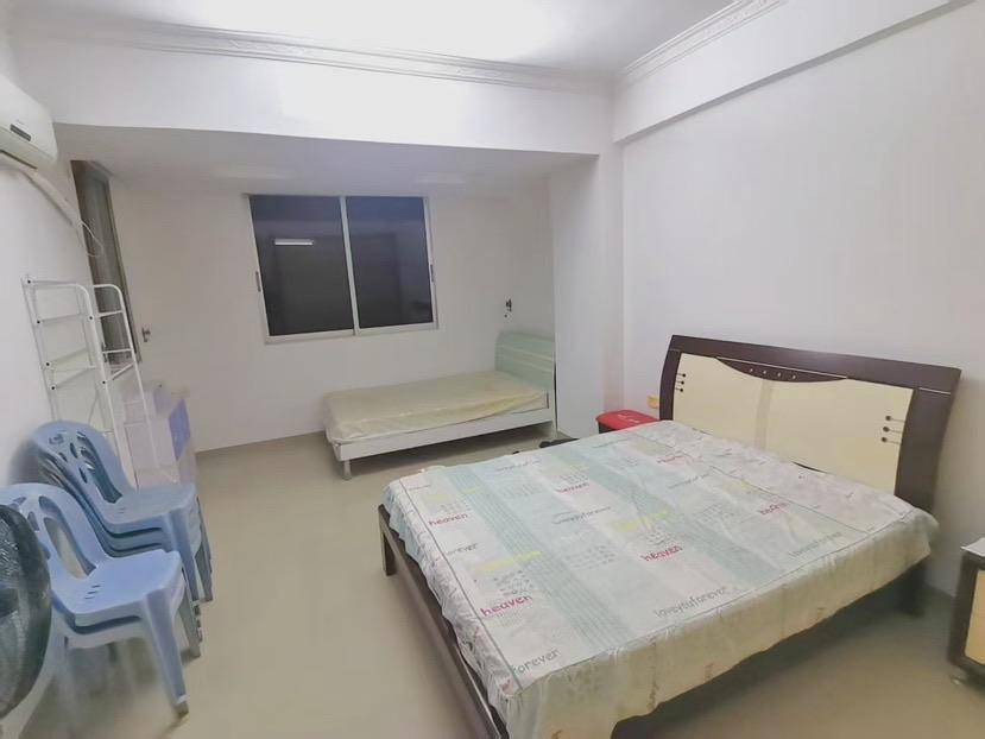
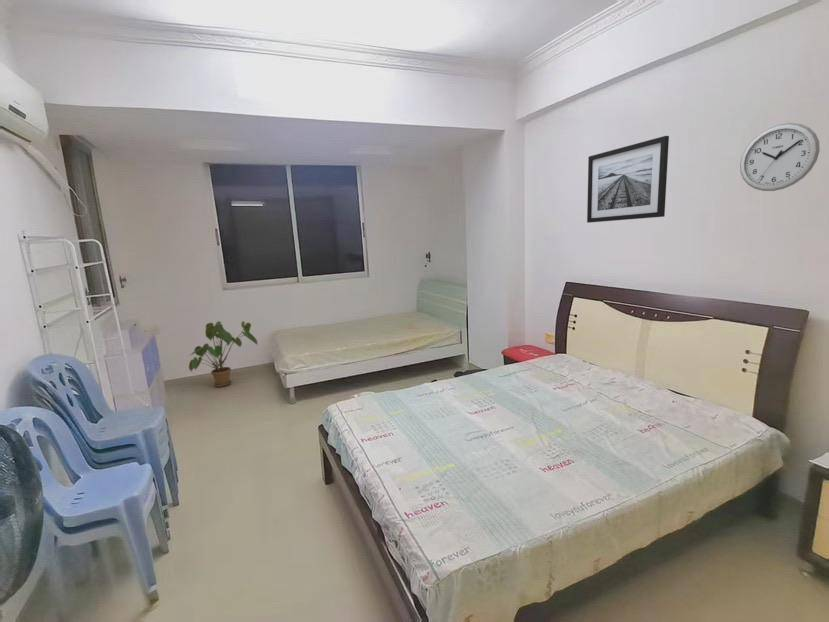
+ wall clock [739,122,821,192]
+ house plant [188,320,259,388]
+ wall art [586,135,670,224]
